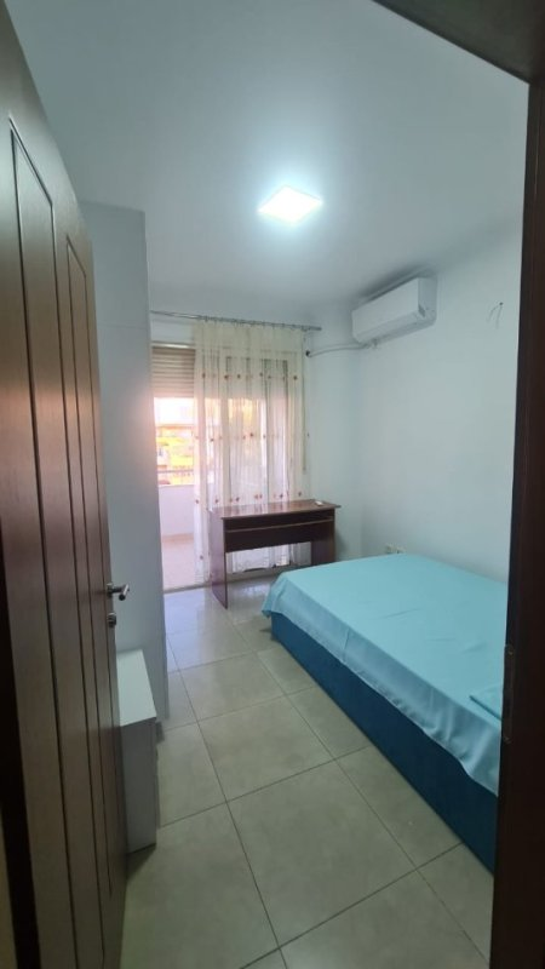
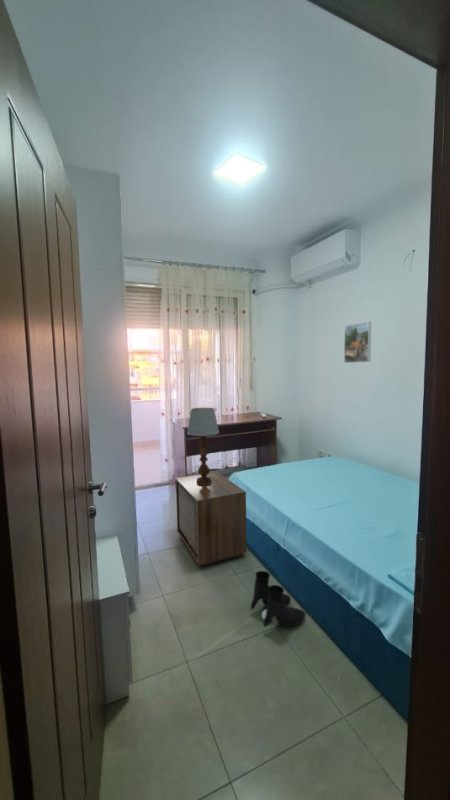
+ table lamp [186,407,220,484]
+ nightstand [175,471,248,567]
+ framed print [343,321,372,364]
+ boots [250,570,307,628]
